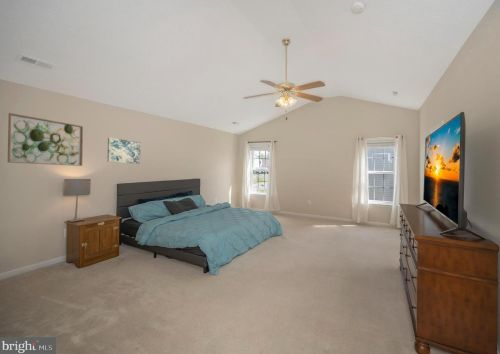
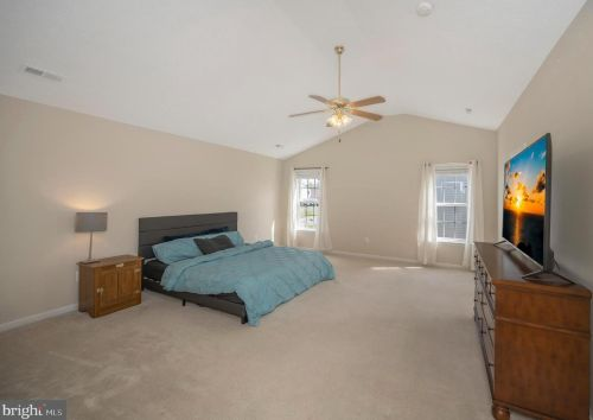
- wall art [7,112,84,167]
- wall art [106,137,141,165]
